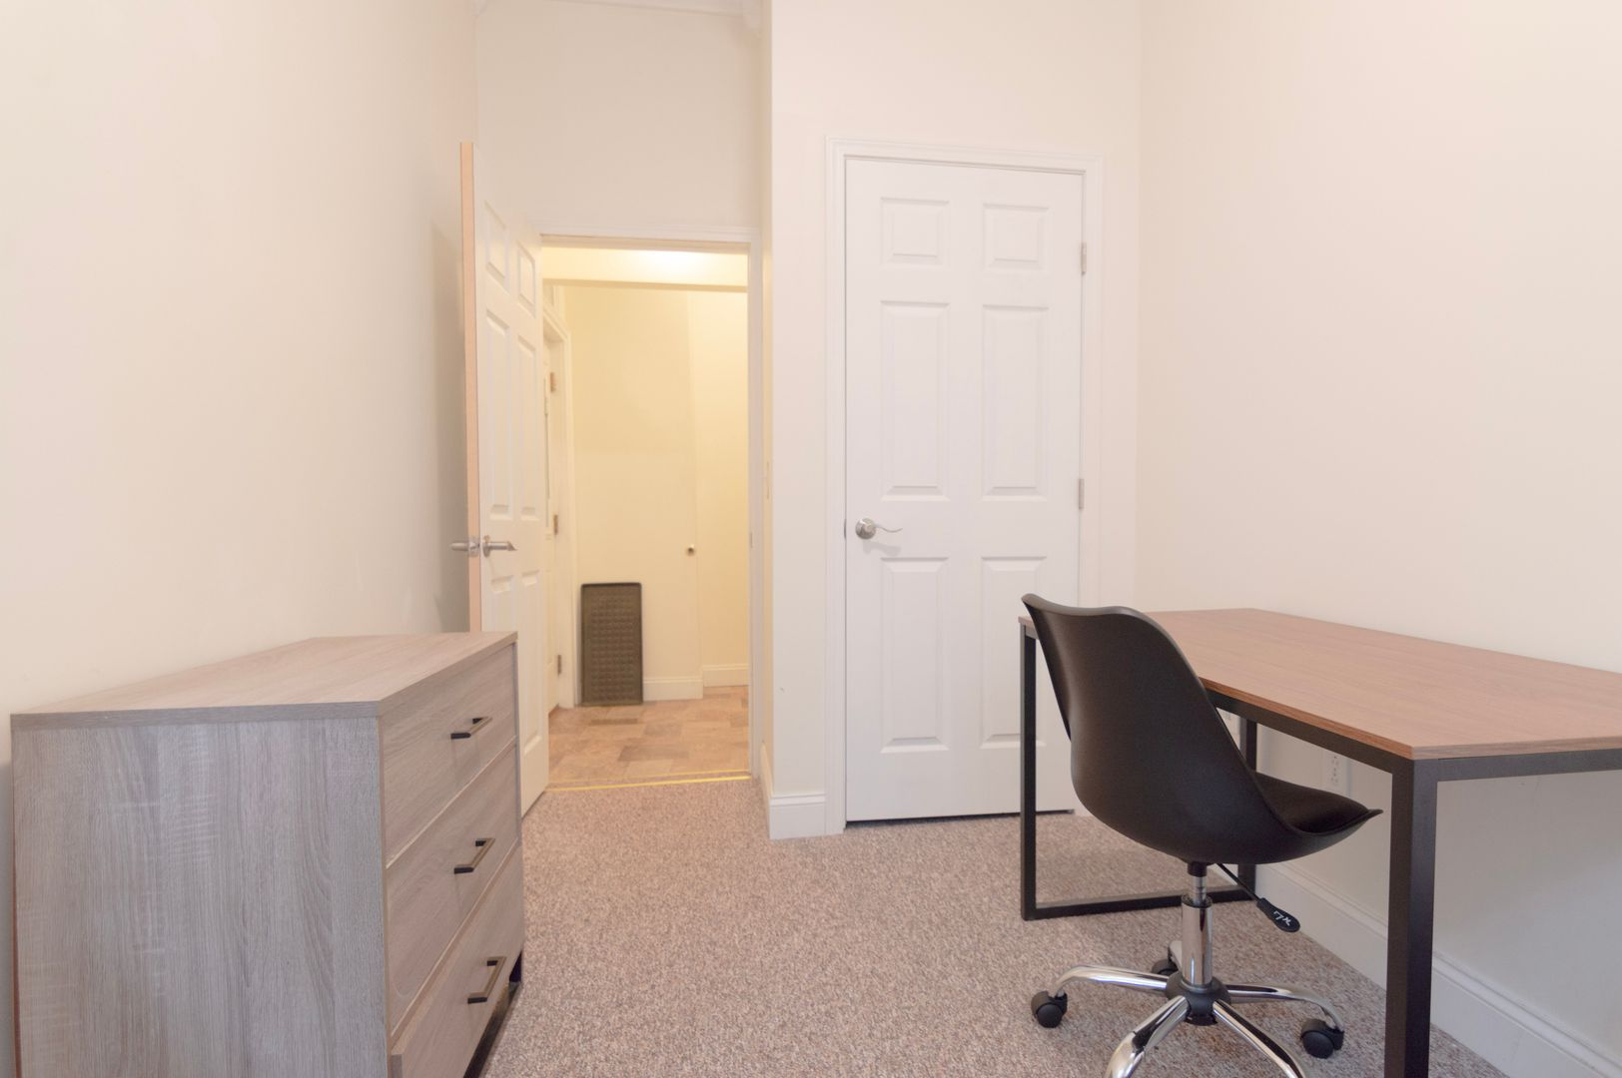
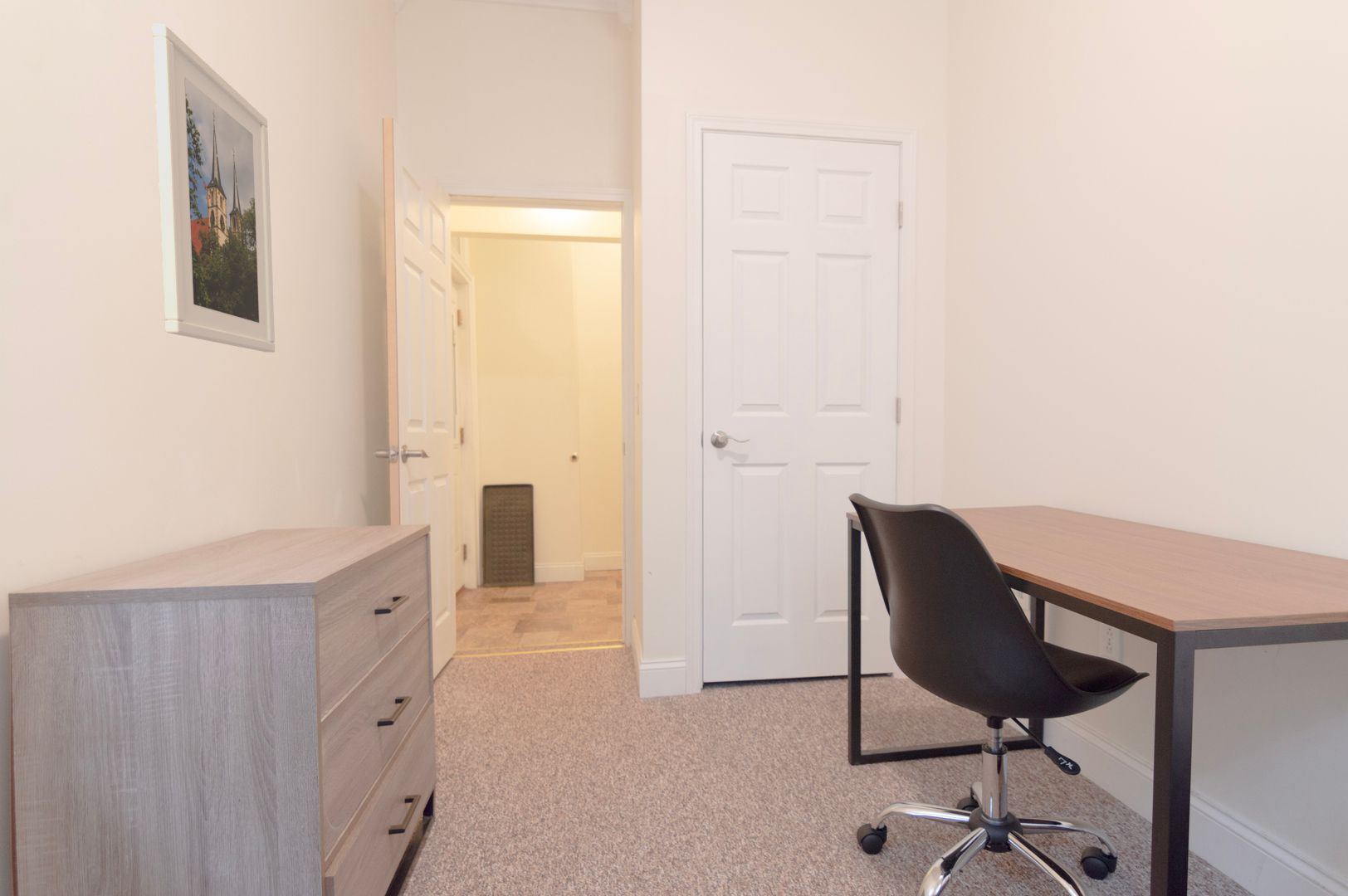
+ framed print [152,23,276,353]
